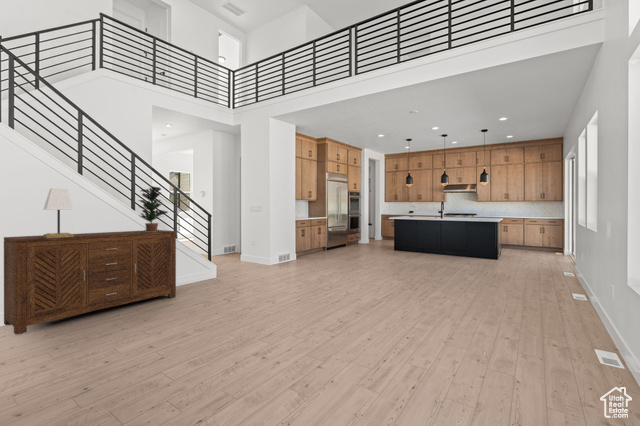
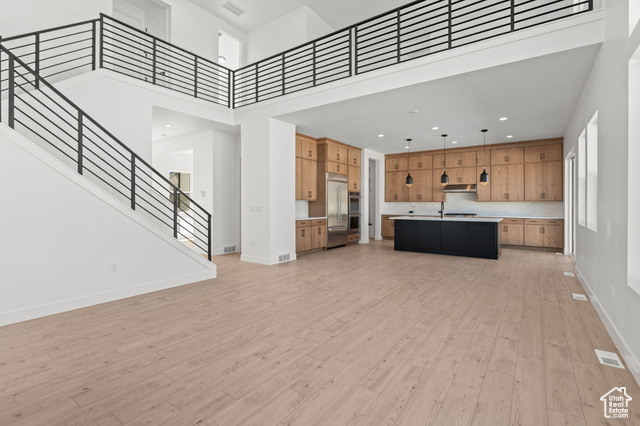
- potted plant [138,185,169,232]
- lamp [42,187,75,238]
- sideboard [3,229,177,336]
